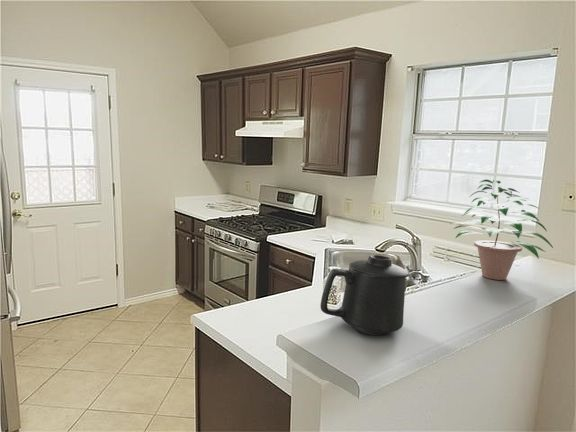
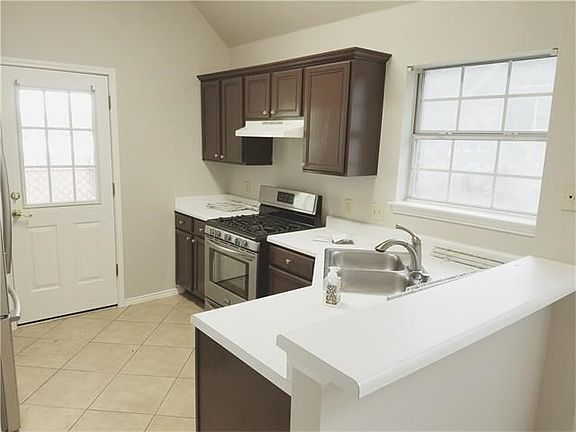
- potted plant [450,179,554,281]
- mug [319,254,410,336]
